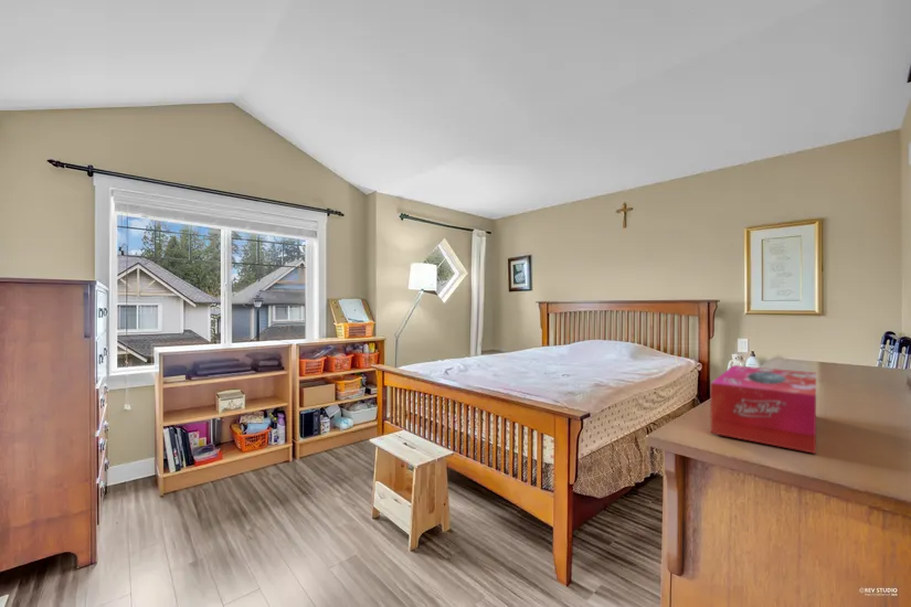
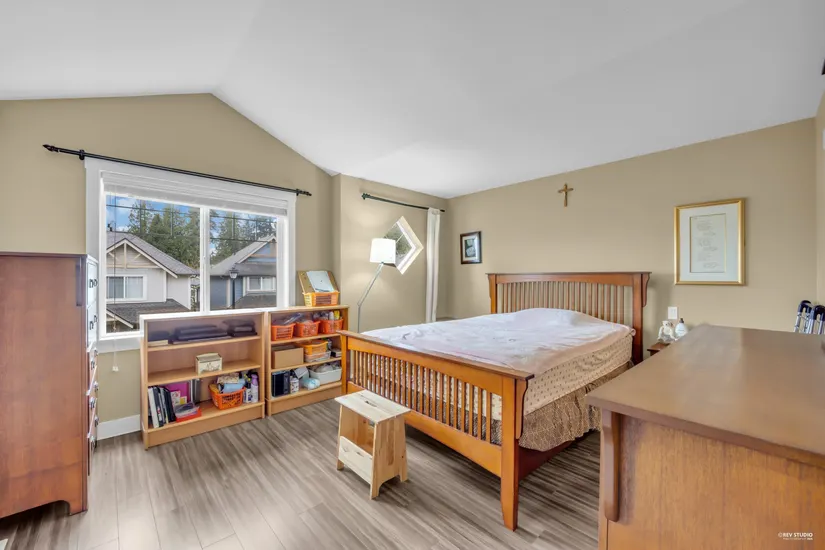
- tissue box [710,364,817,455]
